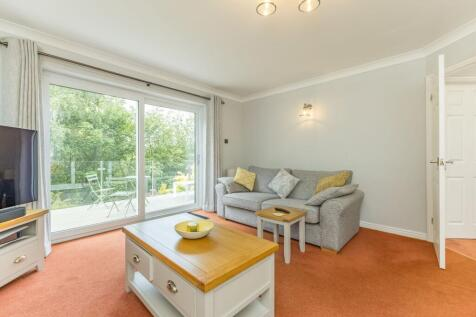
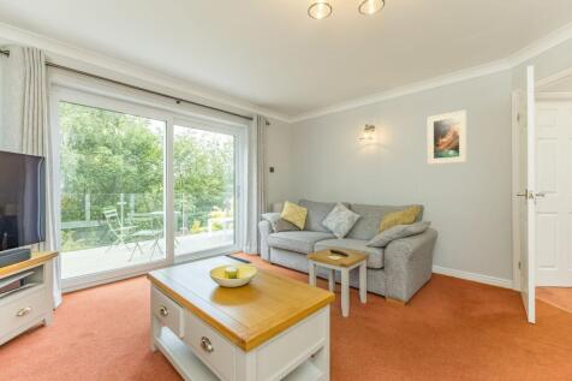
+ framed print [427,109,467,166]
